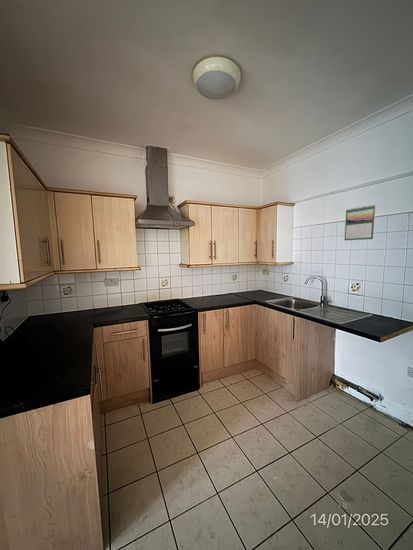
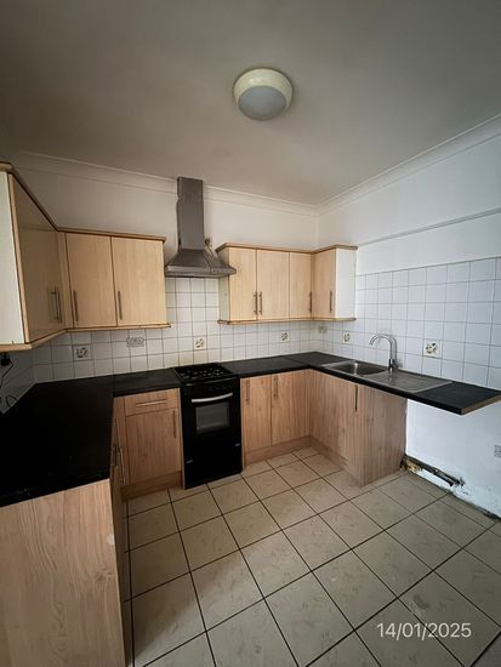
- calendar [344,204,376,241]
